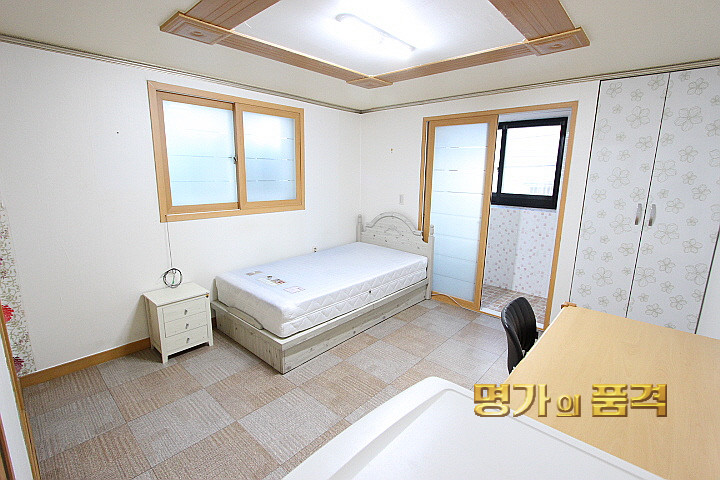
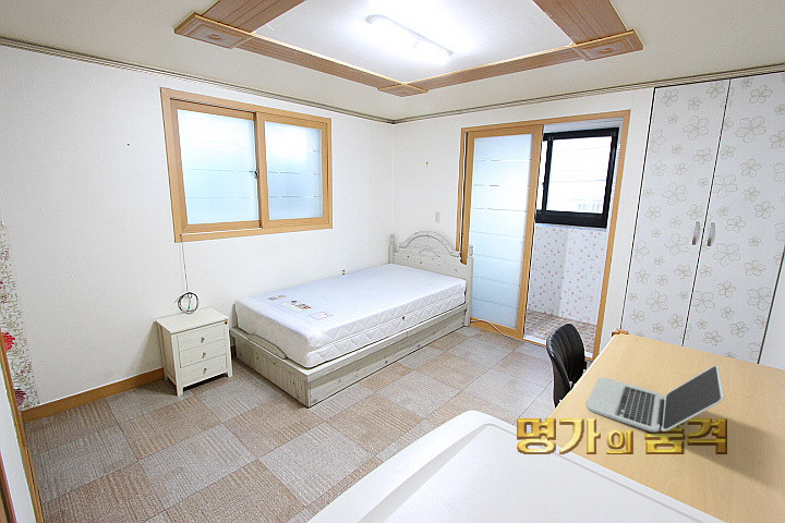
+ laptop [585,365,726,433]
